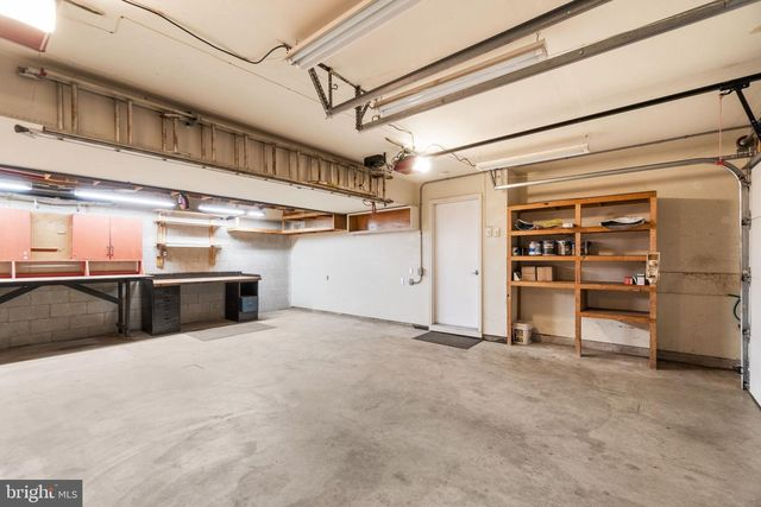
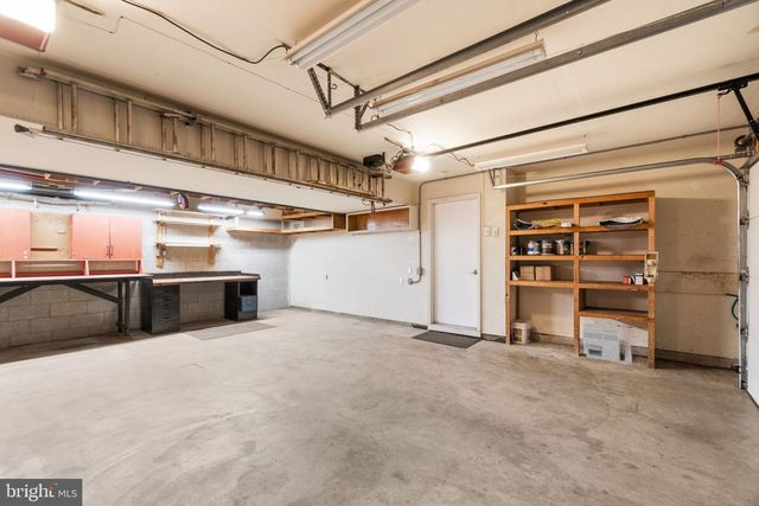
+ architectural model [581,322,633,365]
